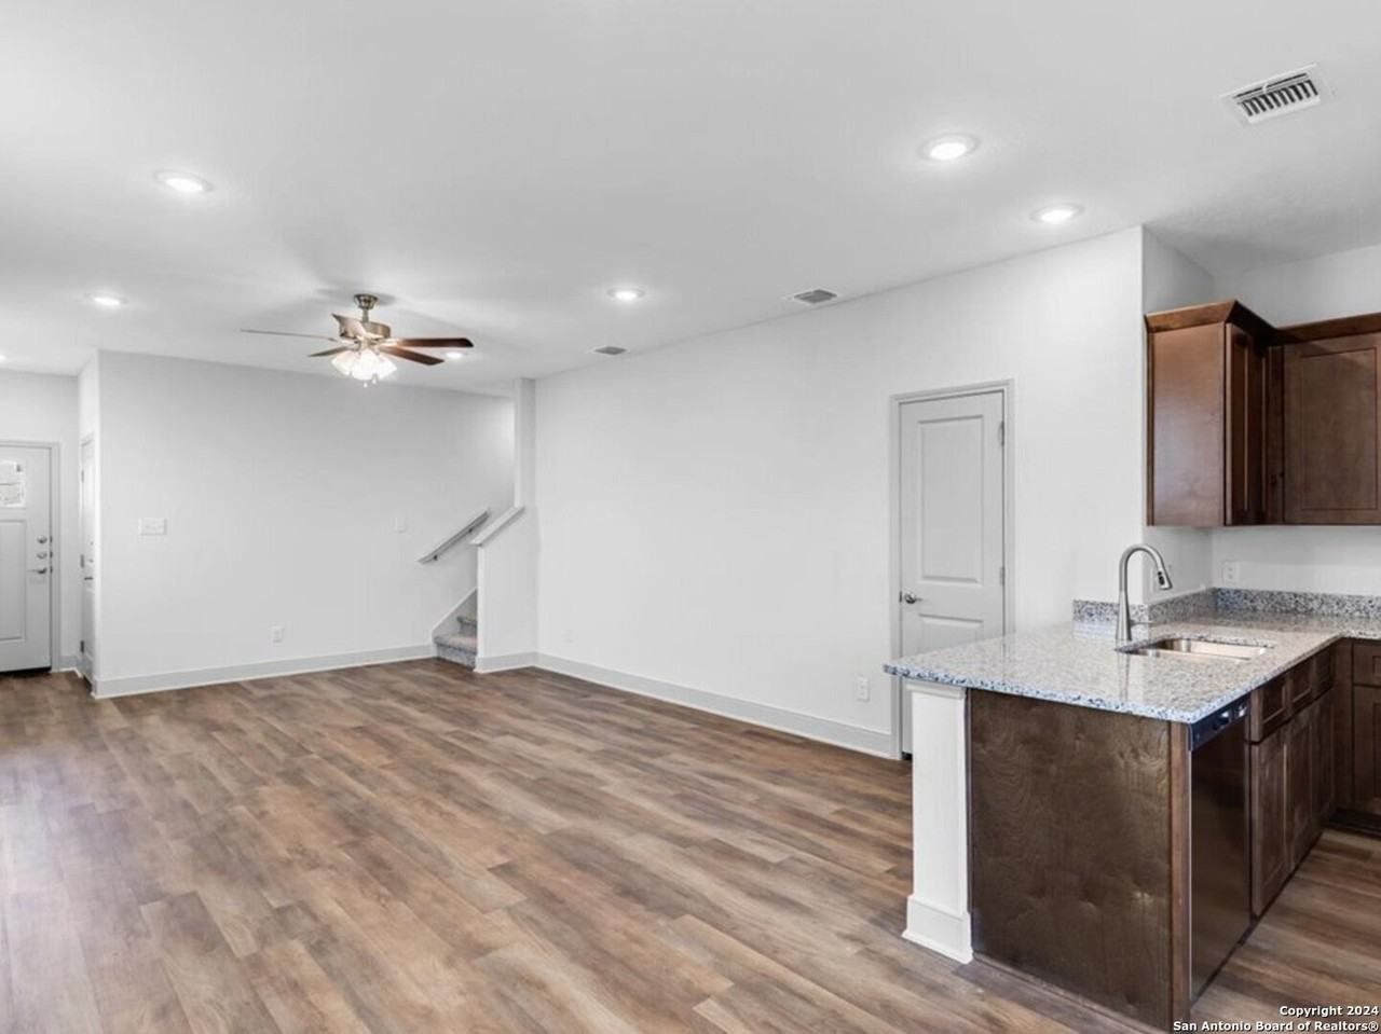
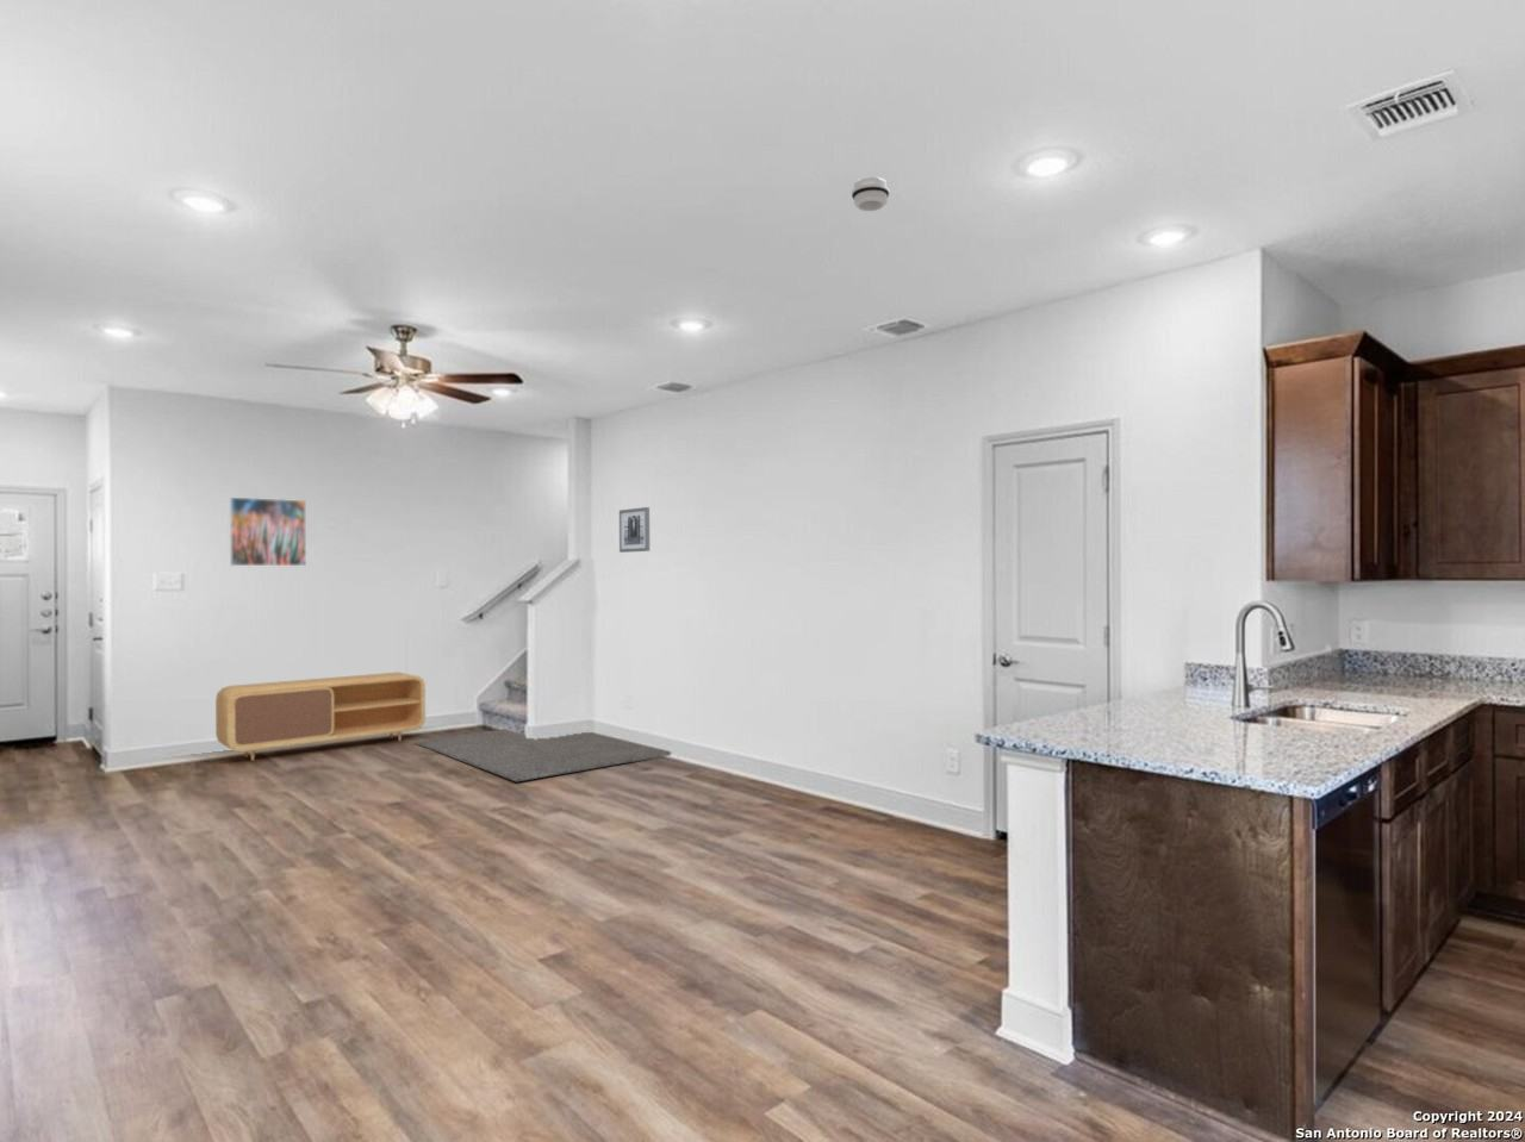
+ wall art [618,506,650,554]
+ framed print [229,495,307,567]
+ rug [415,728,672,782]
+ tv stand [215,672,426,762]
+ smoke detector [851,176,890,212]
